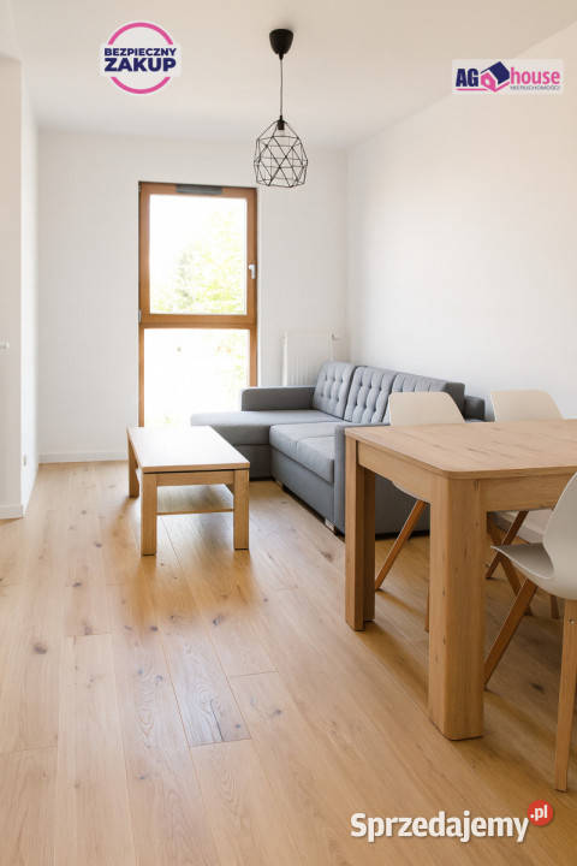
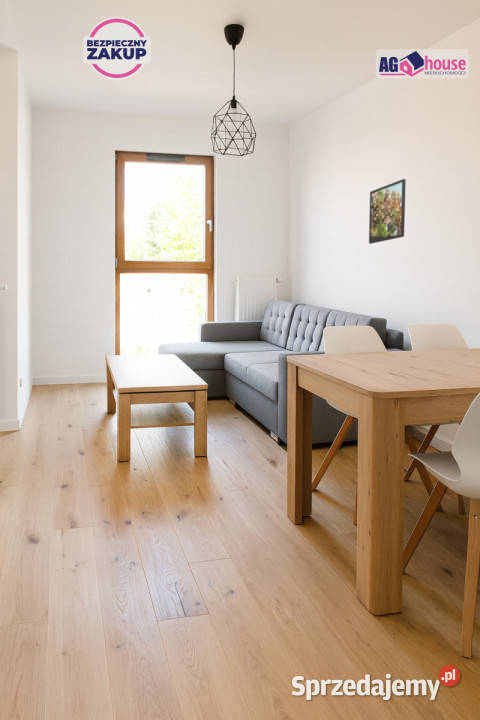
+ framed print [368,178,407,245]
